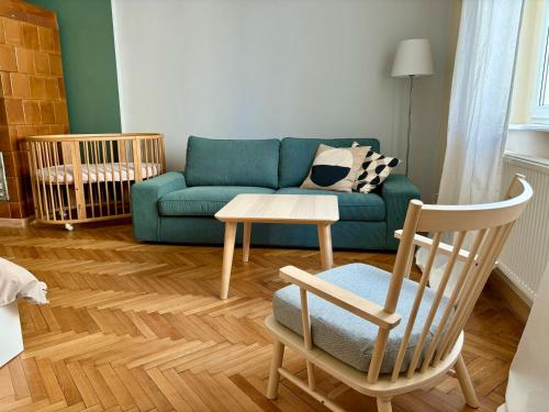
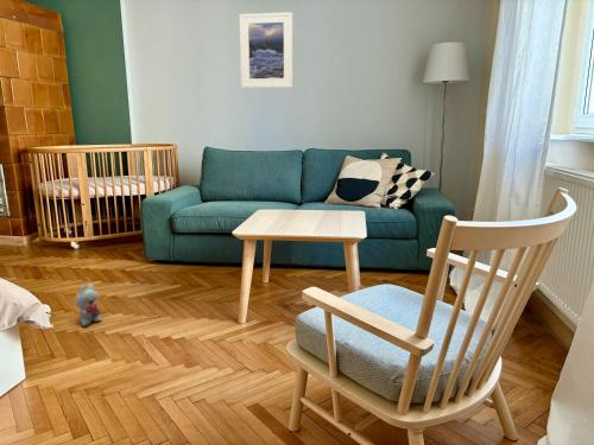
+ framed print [239,11,293,89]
+ plush toy [74,282,103,328]
